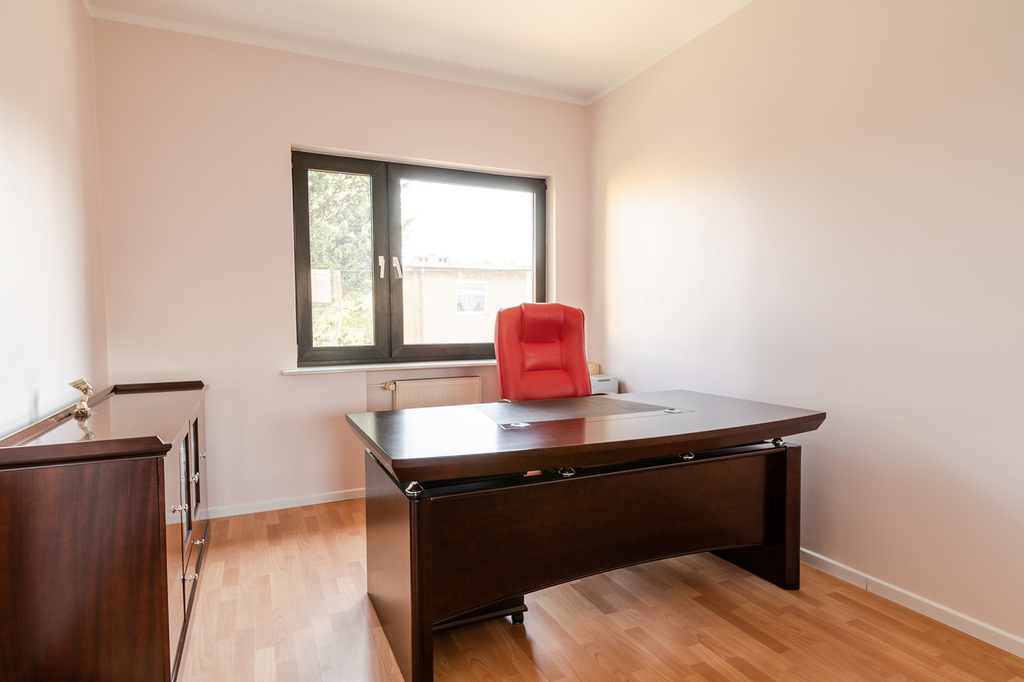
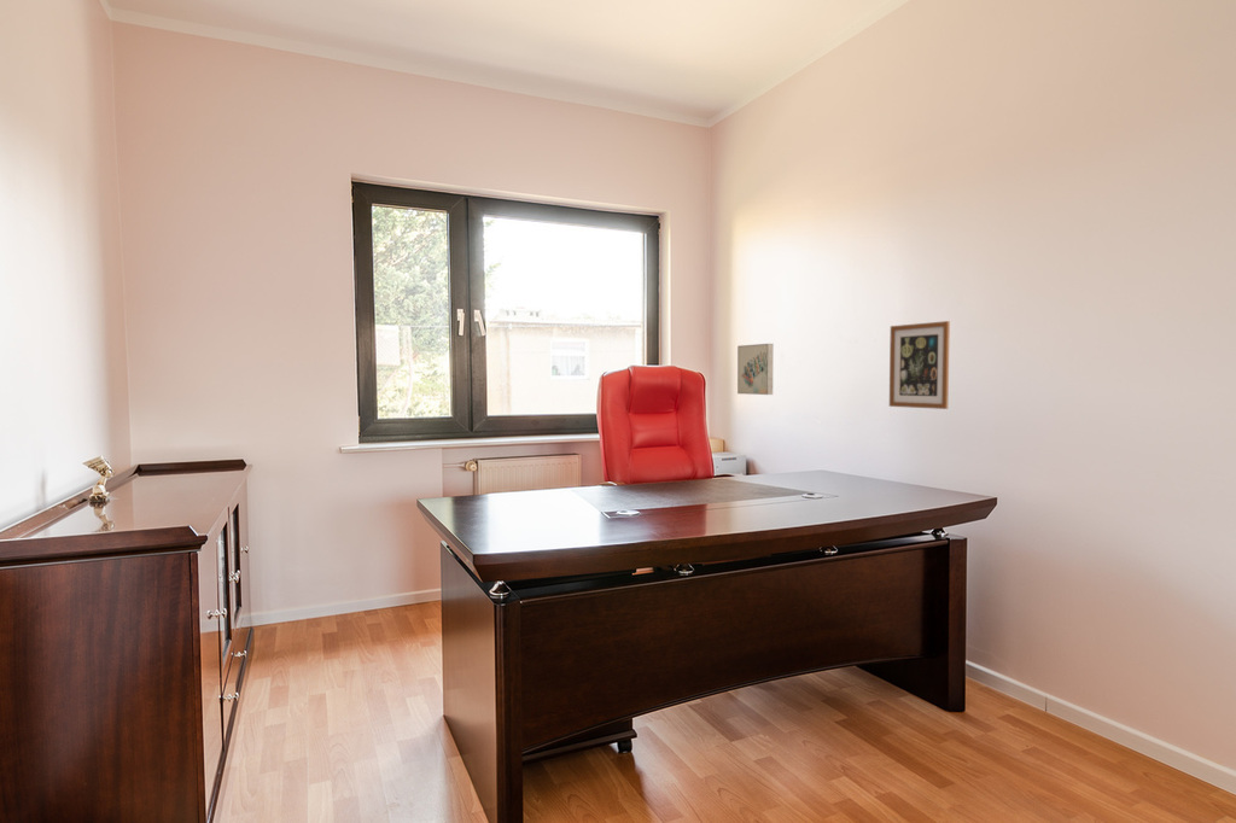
+ wall art [736,343,775,396]
+ wall art [888,320,951,410]
